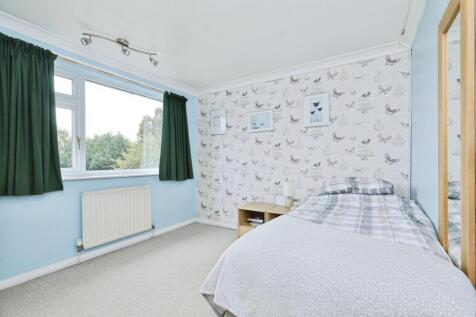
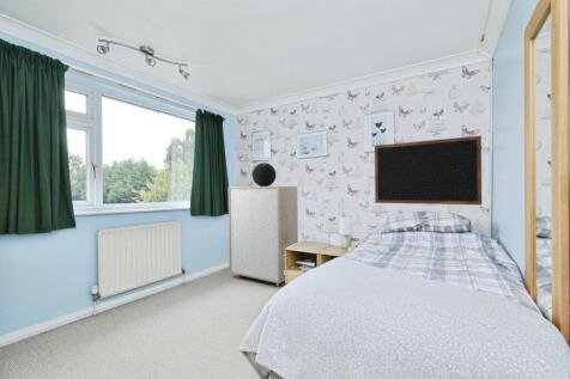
+ decorative globe [251,161,278,187]
+ storage cabinet [228,185,299,287]
+ chalkboard [374,134,483,206]
